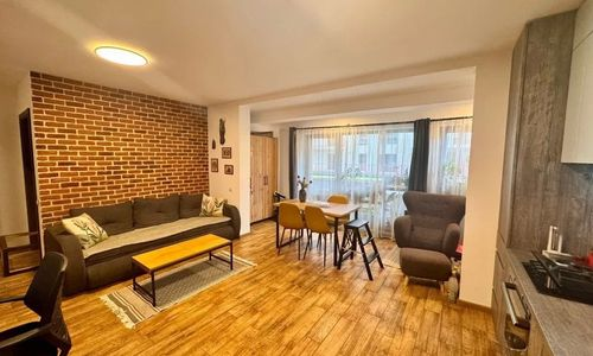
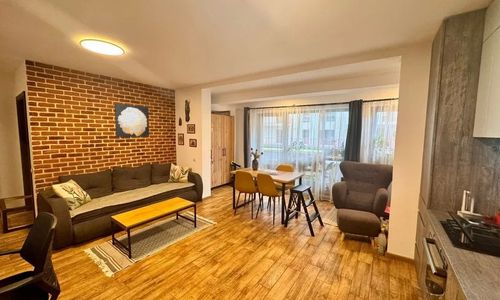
+ wall art [114,102,150,138]
